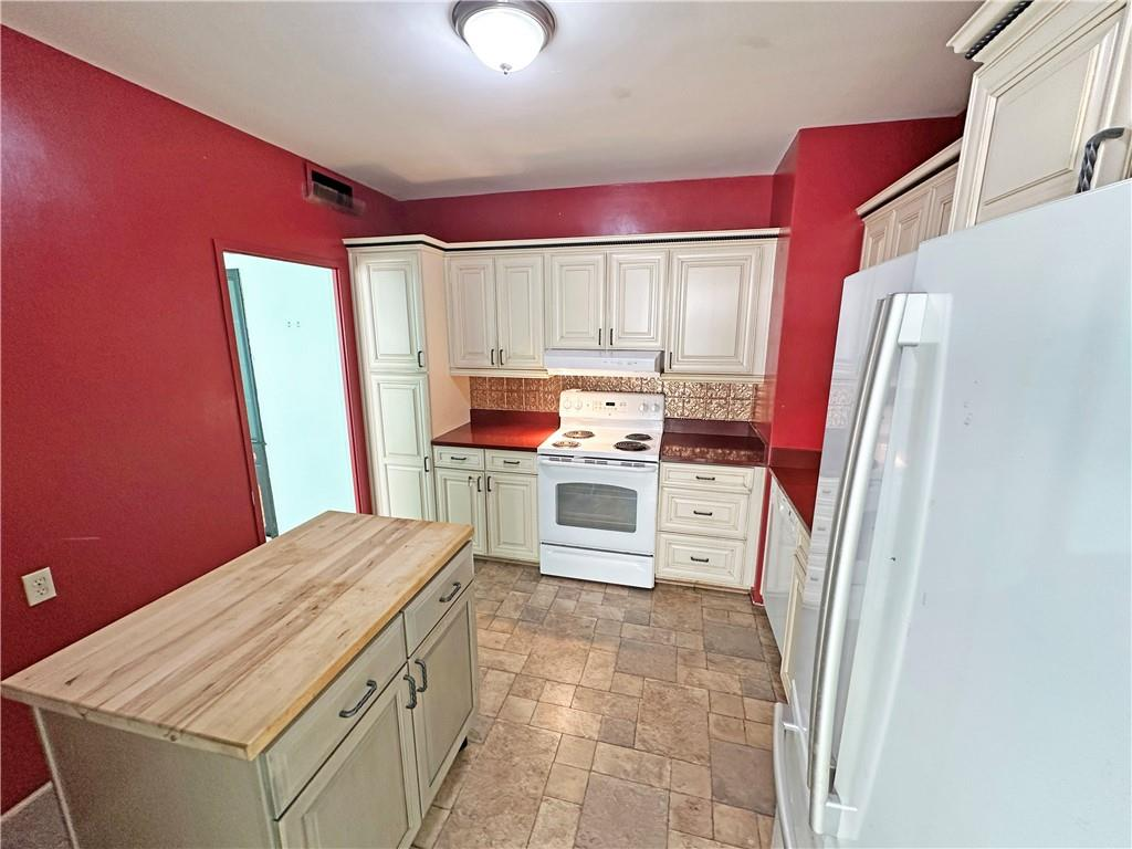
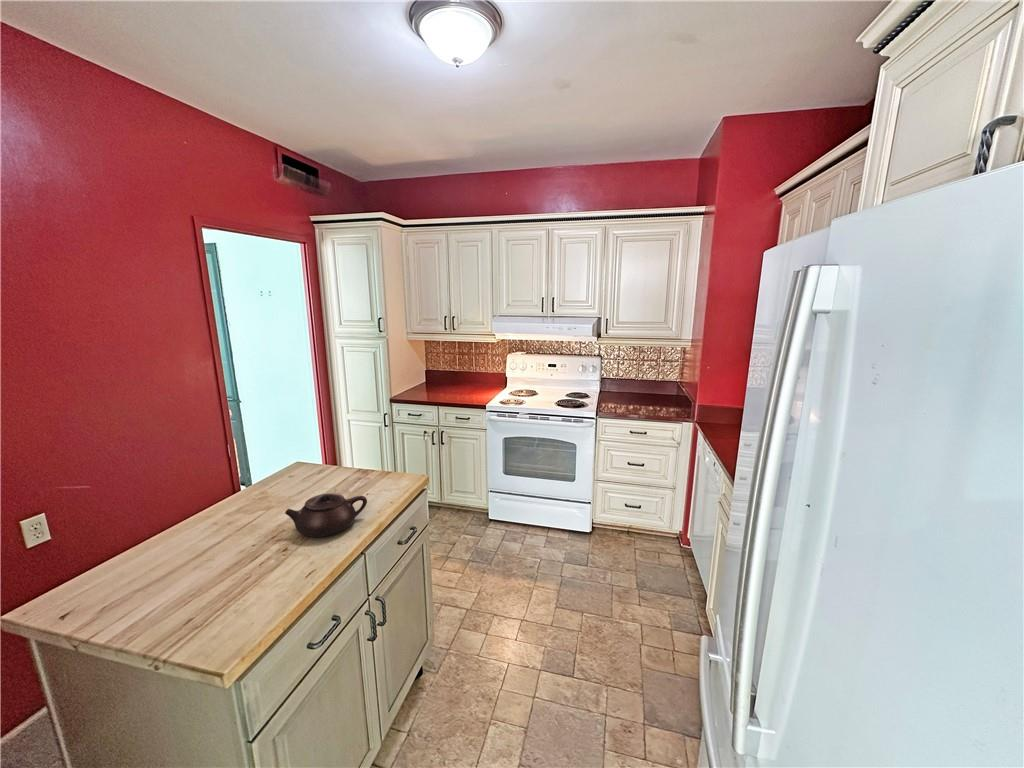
+ teapot [284,492,368,538]
